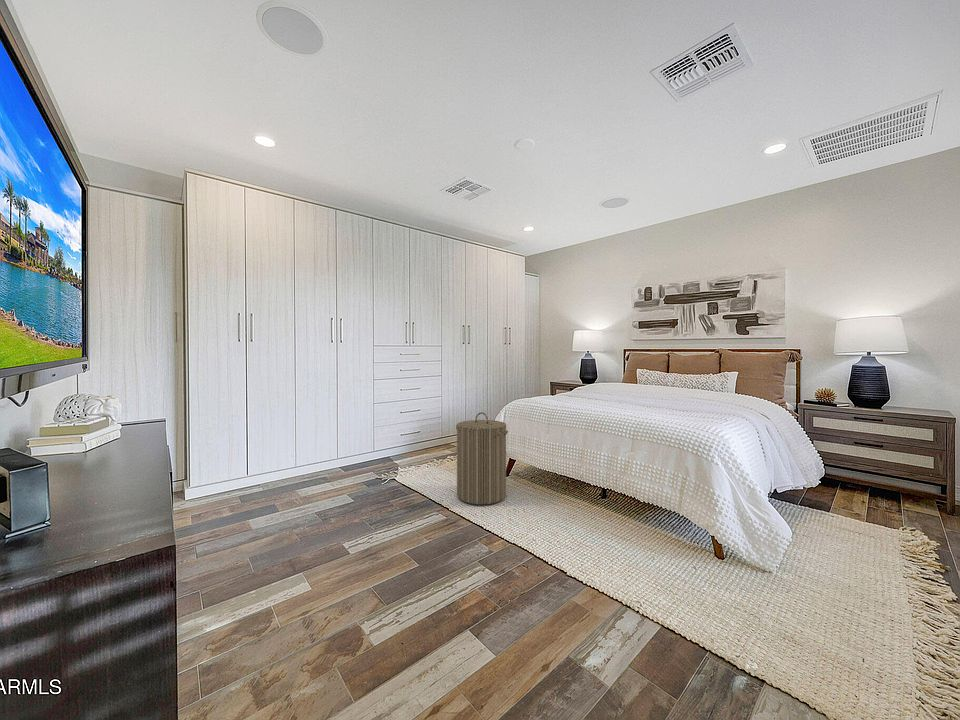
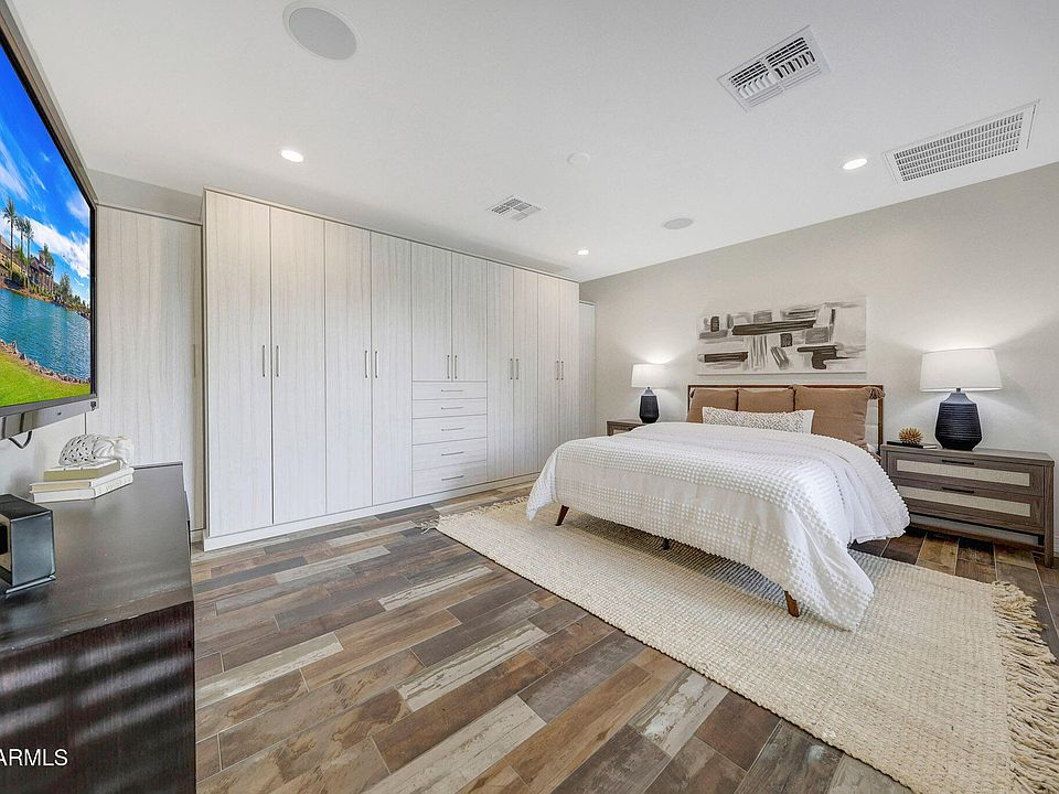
- laundry hamper [455,411,509,506]
